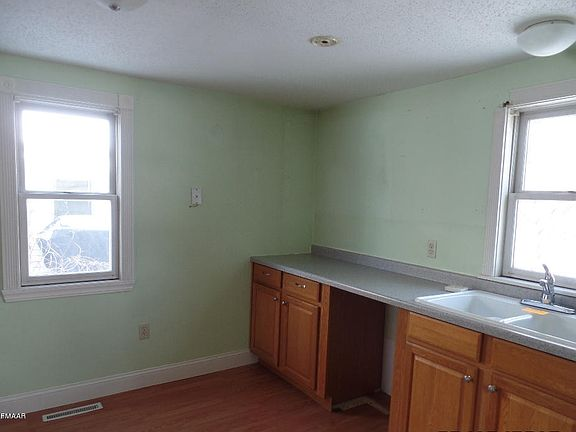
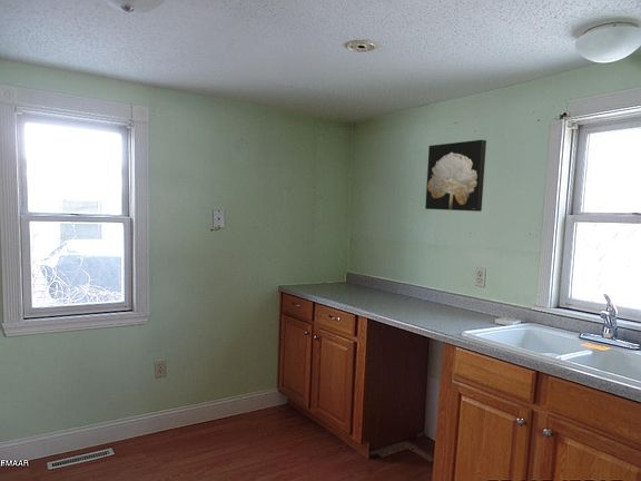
+ wall art [424,139,487,213]
